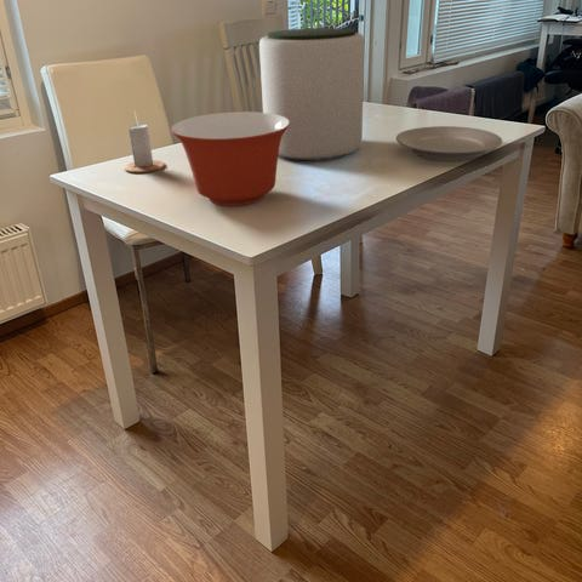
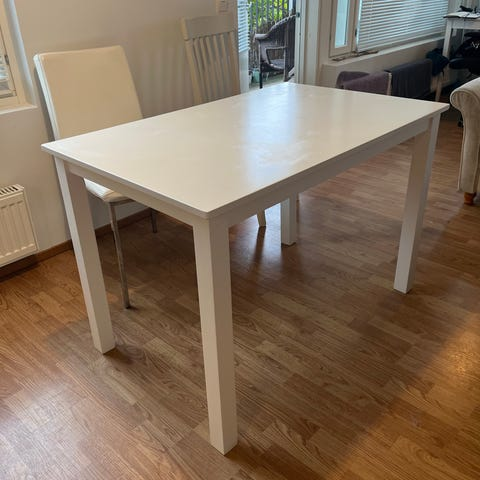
- candle [124,112,166,173]
- mixing bowl [170,110,290,207]
- plate [395,125,503,162]
- plant pot [258,27,365,162]
